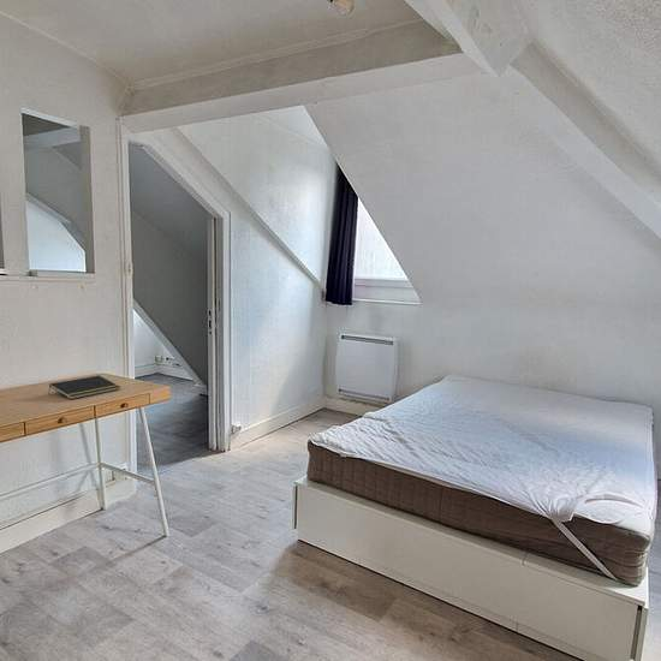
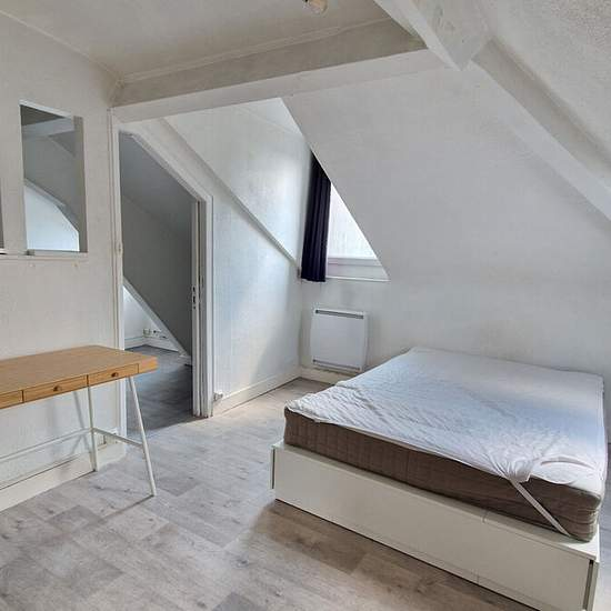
- notepad [48,375,121,400]
